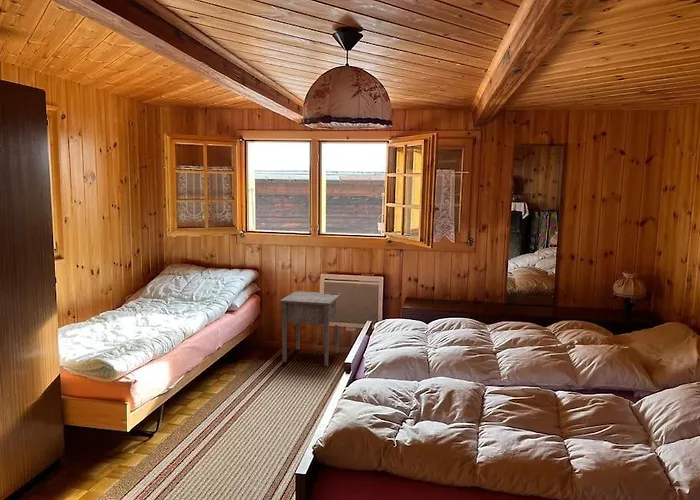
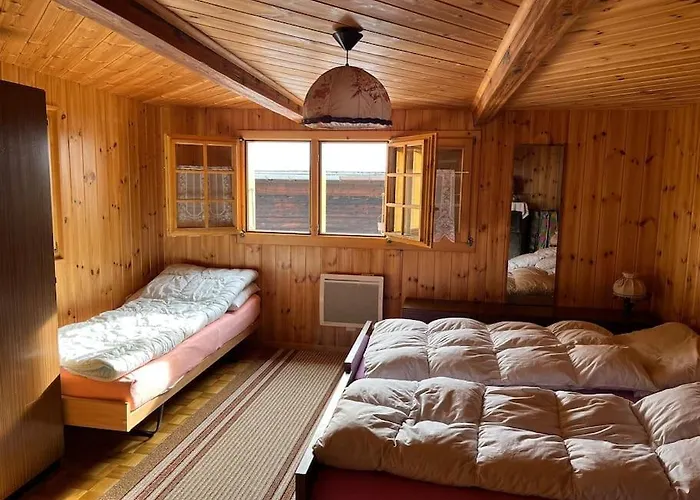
- nightstand [279,290,341,367]
